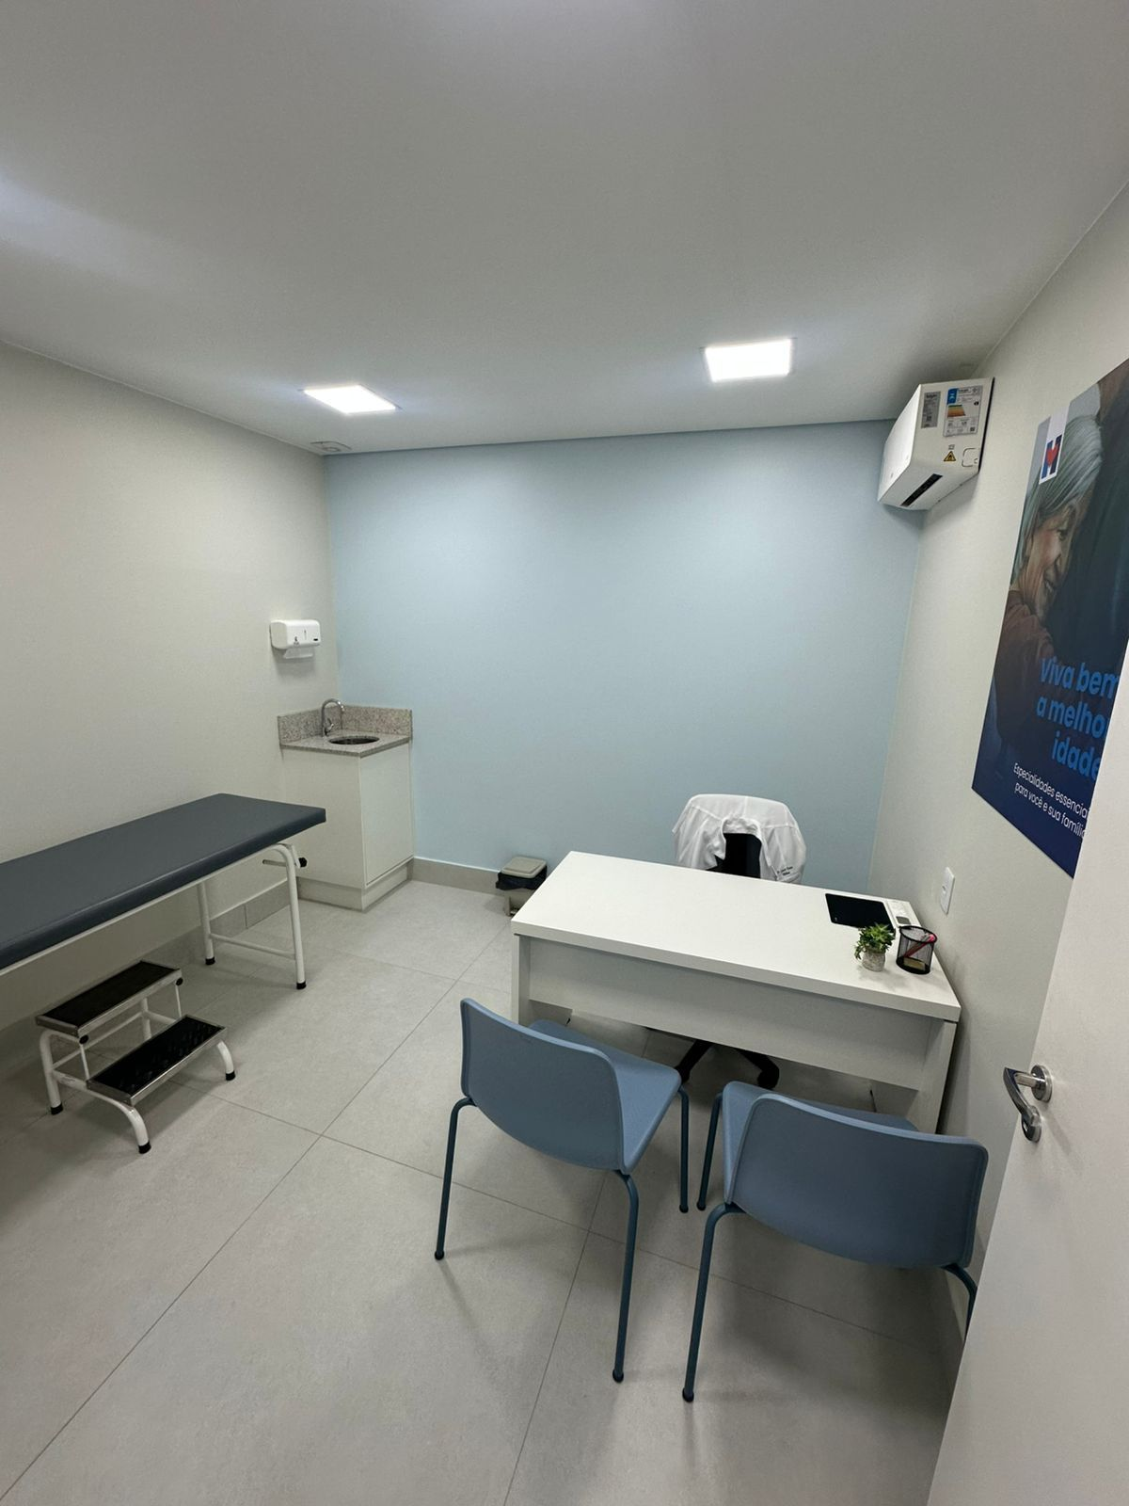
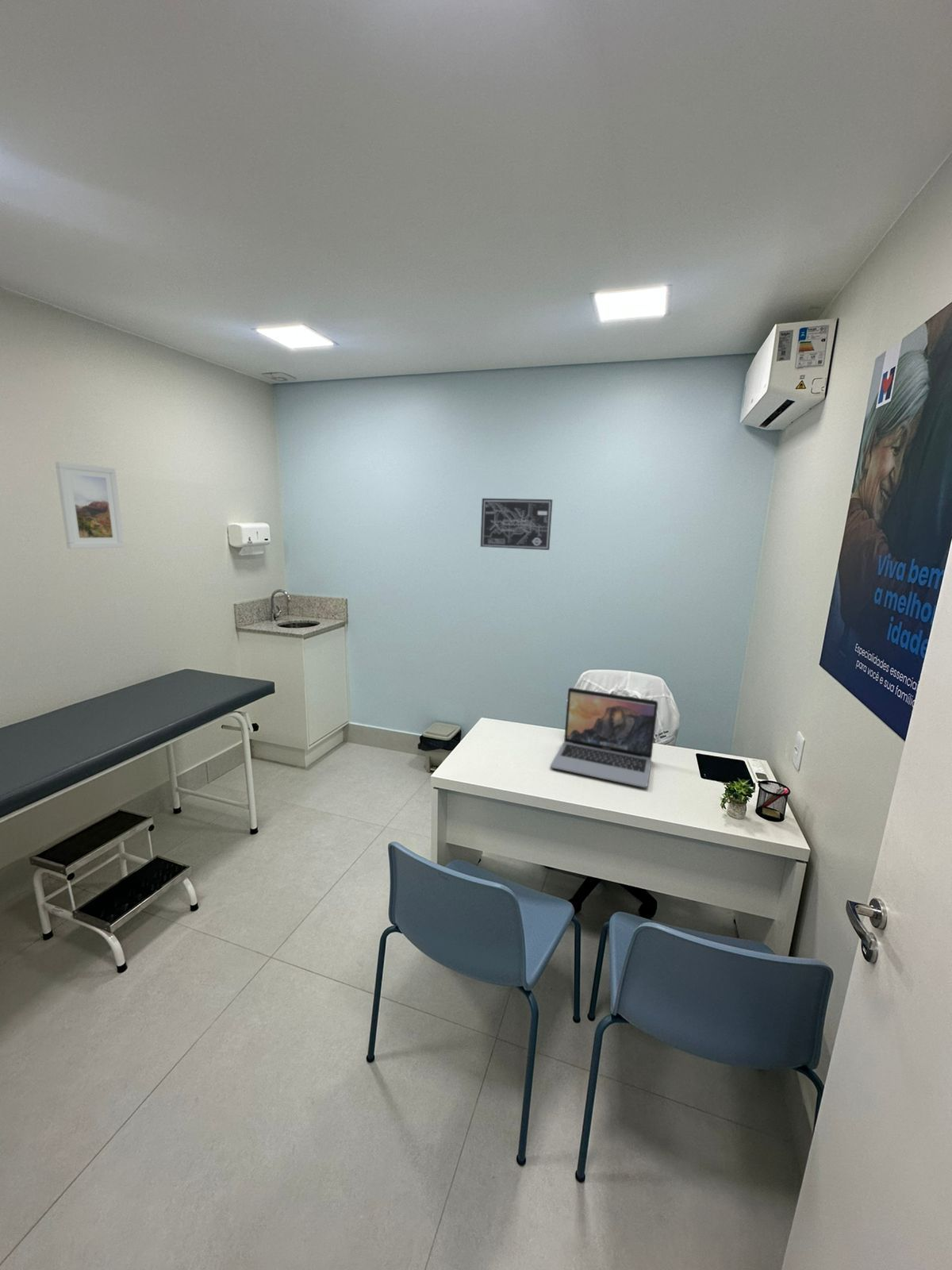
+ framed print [55,461,125,549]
+ wall art [480,498,553,551]
+ laptop [550,687,658,788]
